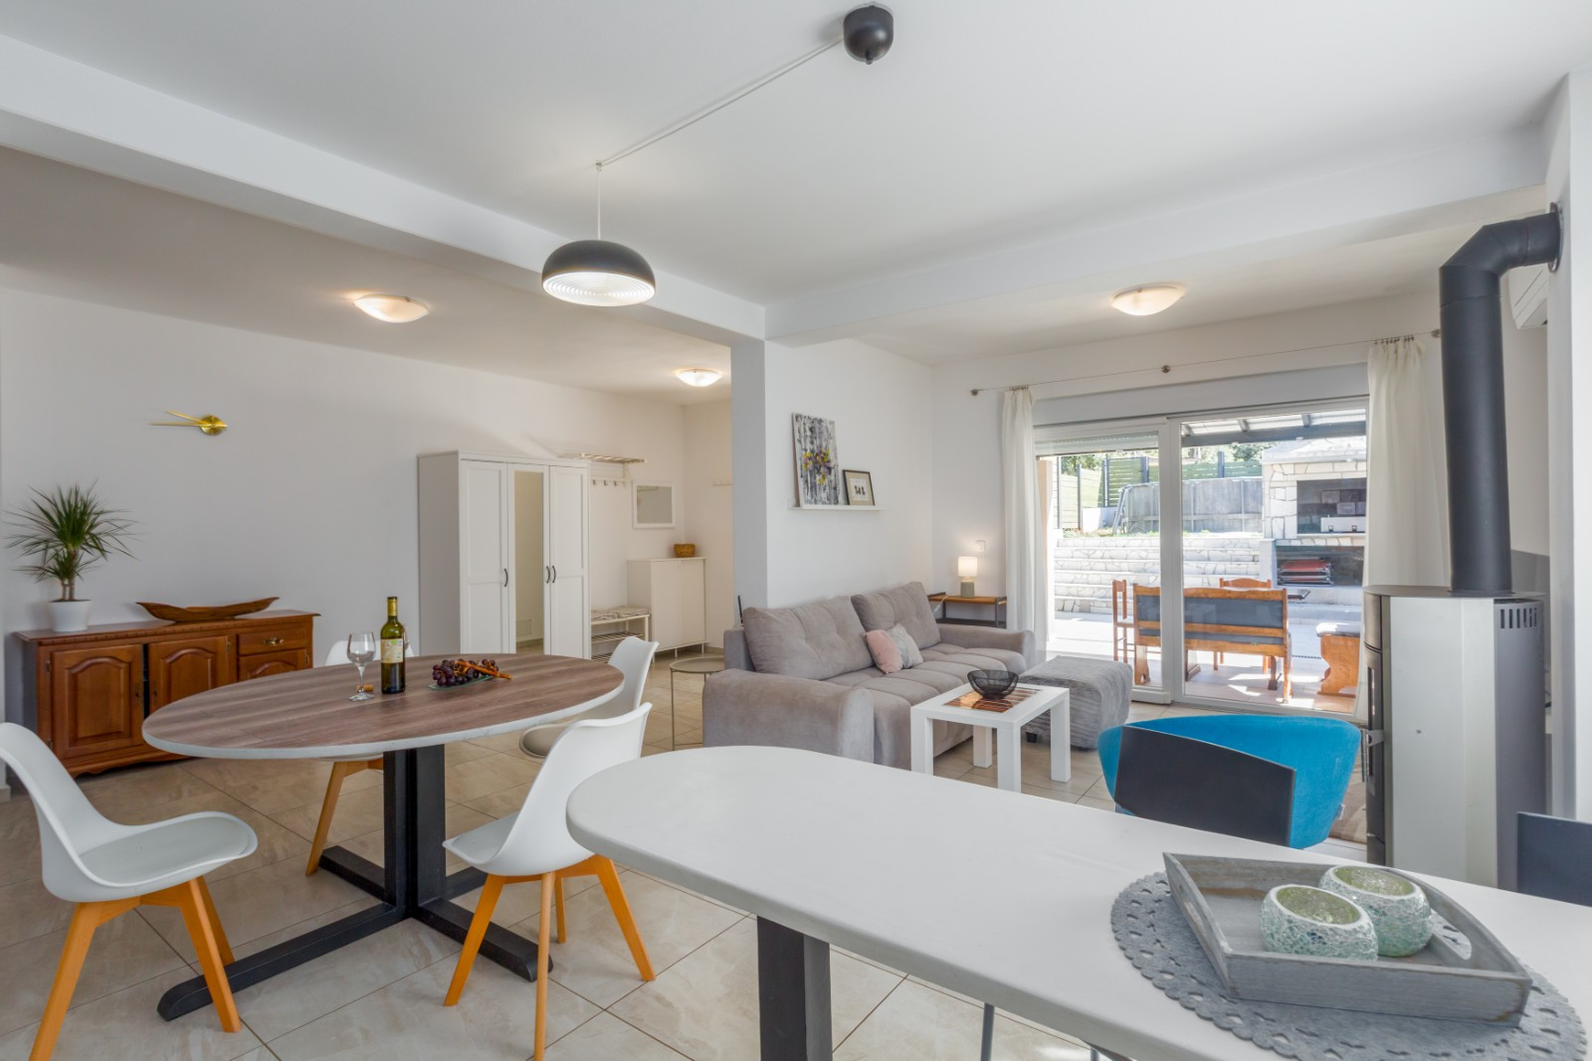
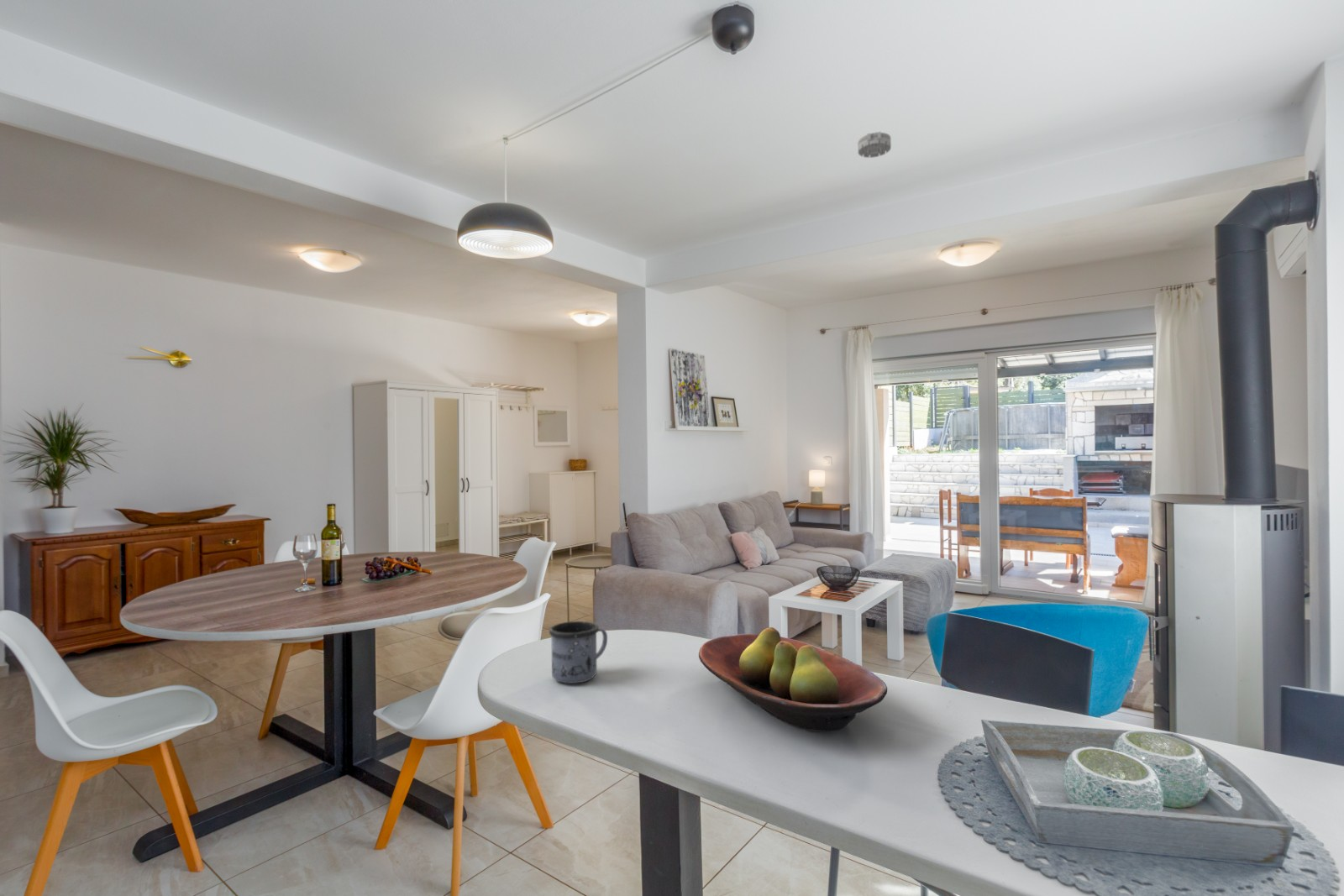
+ mug [549,621,608,684]
+ smoke detector [857,131,892,159]
+ fruit bowl [698,626,888,732]
